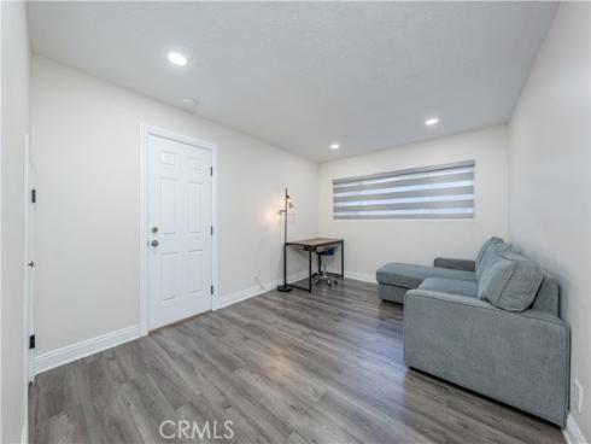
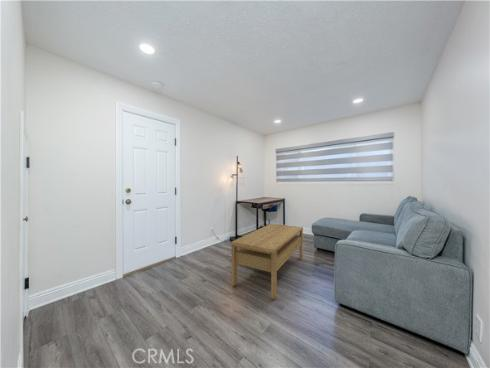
+ coffee table [230,222,304,300]
